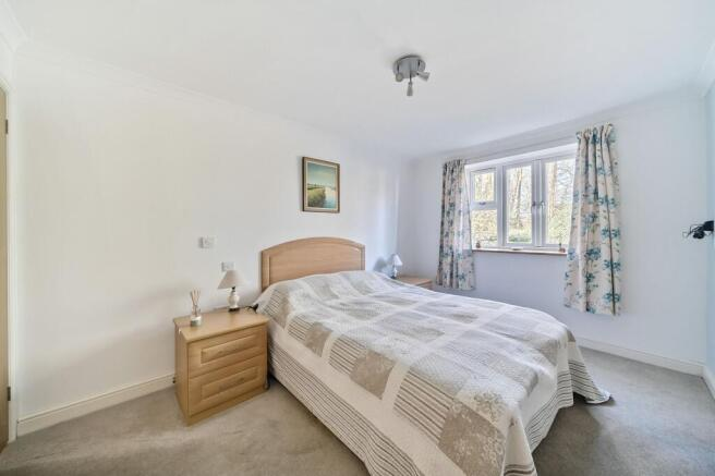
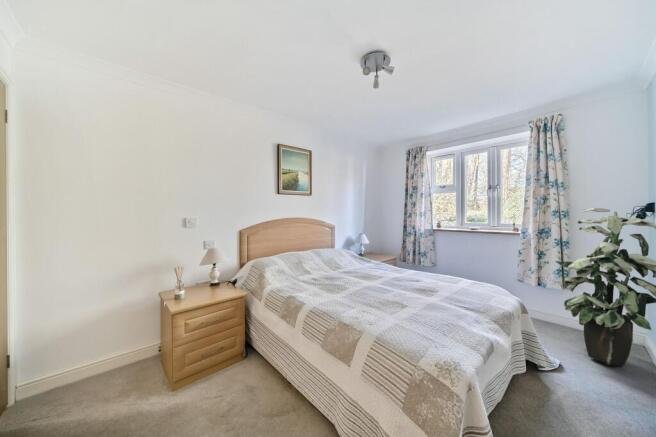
+ indoor plant [554,207,656,367]
